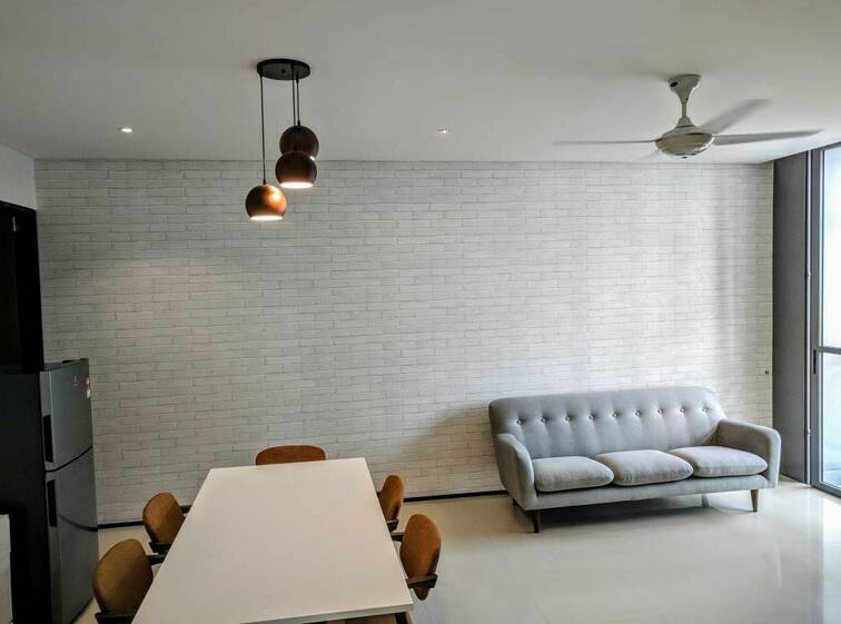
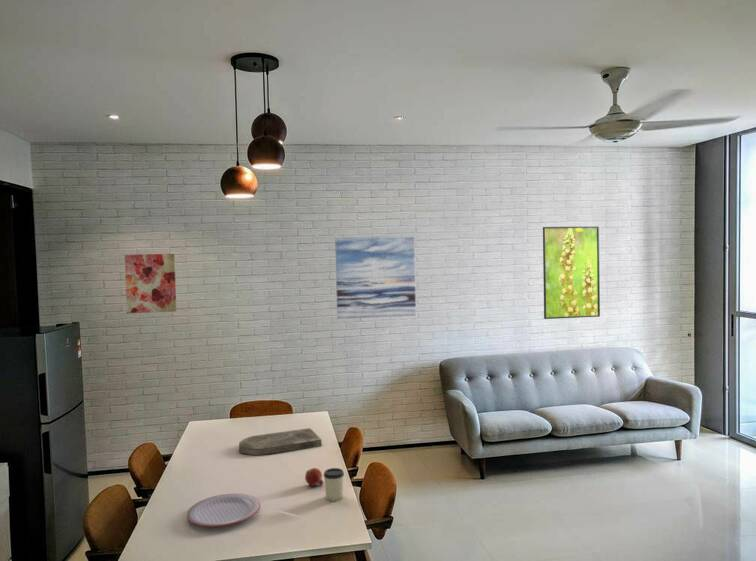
+ cup [323,467,345,502]
+ plate [186,493,261,528]
+ cutting board [238,427,323,456]
+ fruit [304,467,324,487]
+ wall art [334,236,417,320]
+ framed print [542,225,601,320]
+ wall art [124,253,178,314]
